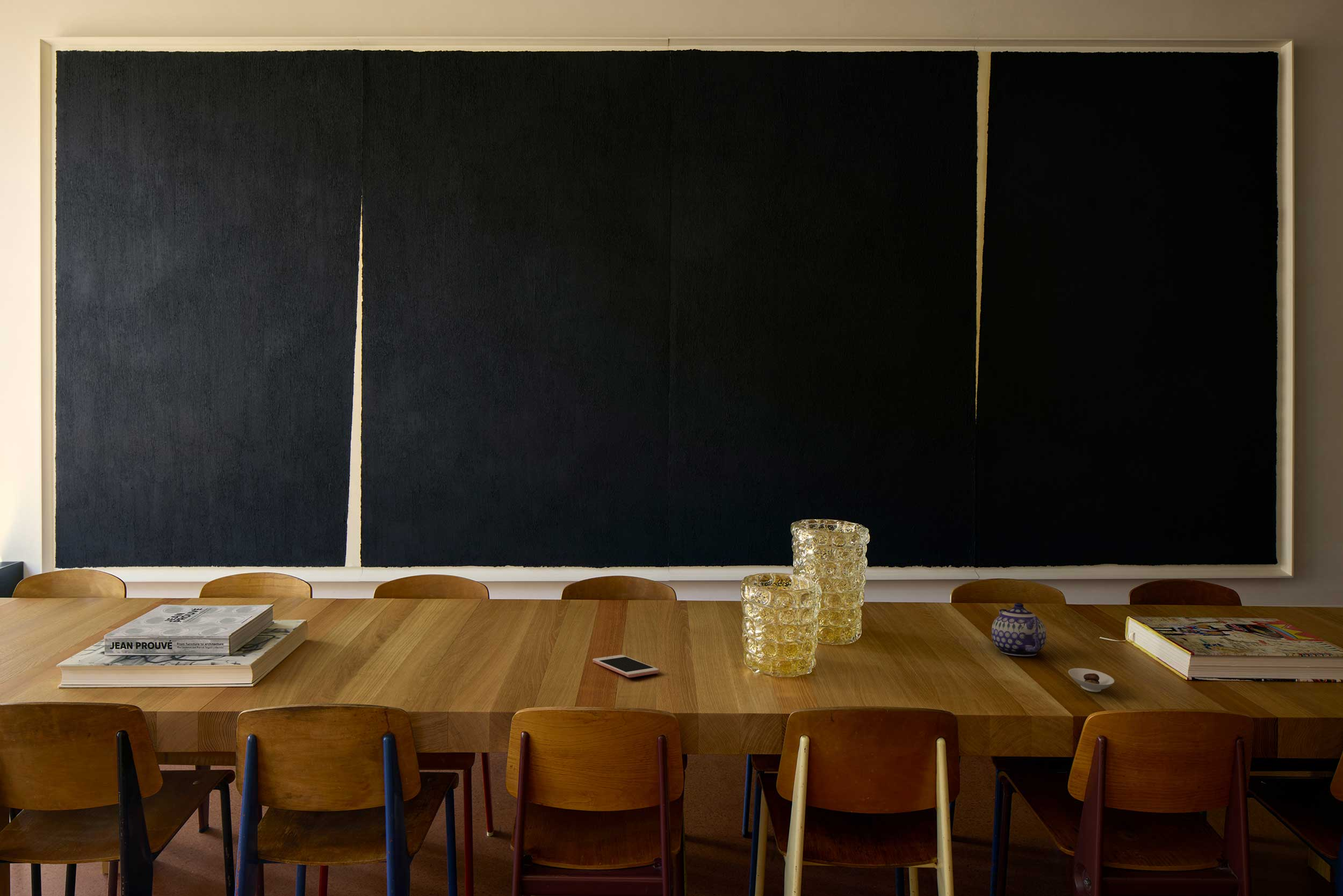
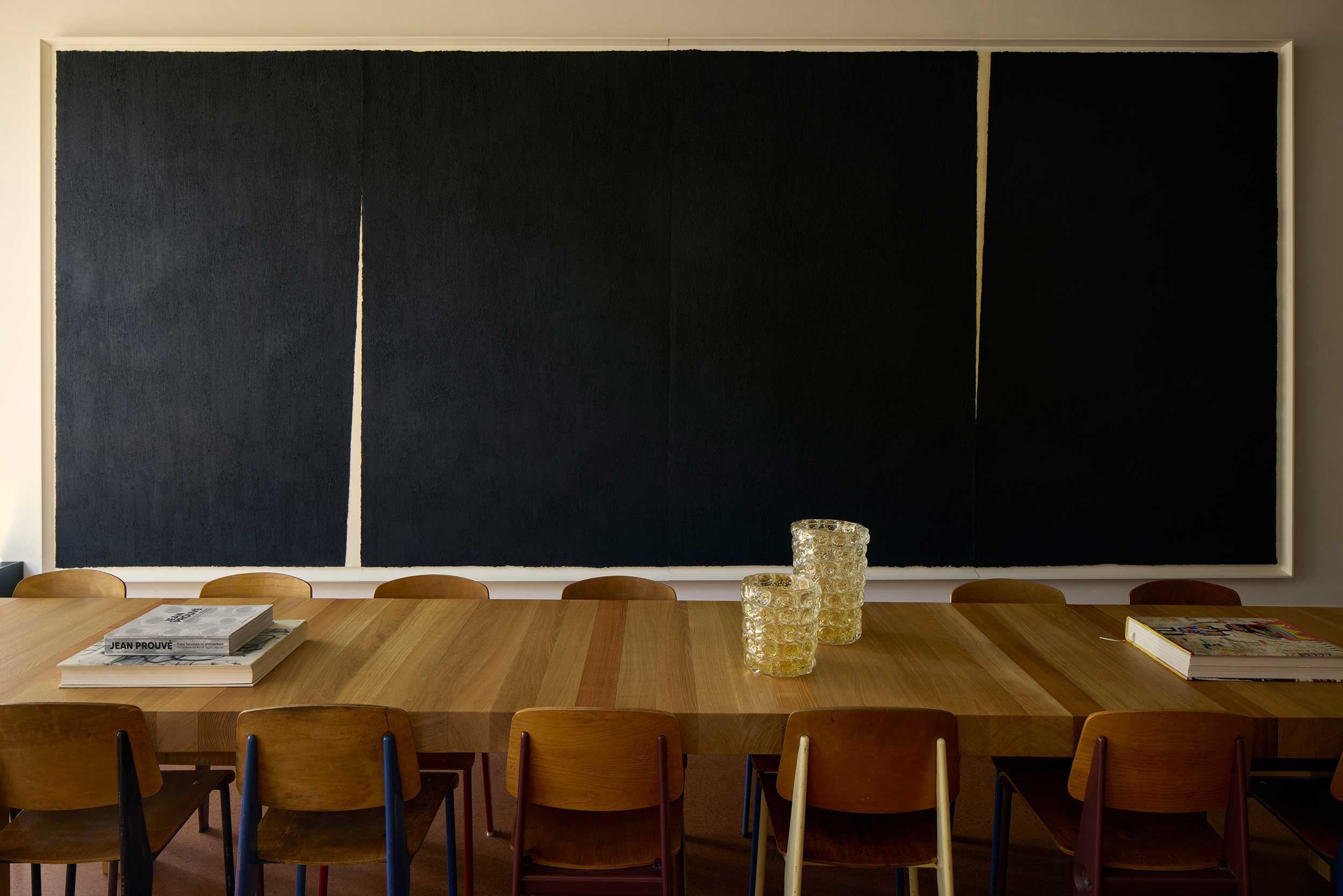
- saucer [1068,668,1115,692]
- teapot [991,602,1046,656]
- cell phone [592,654,660,678]
